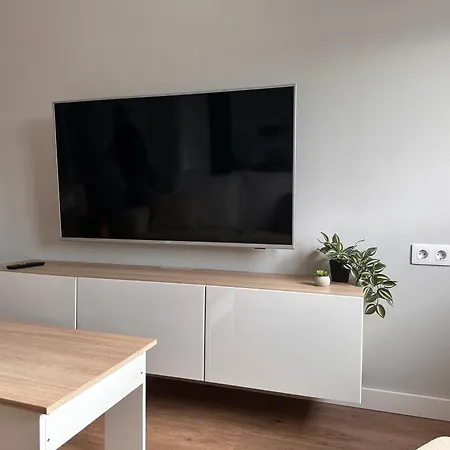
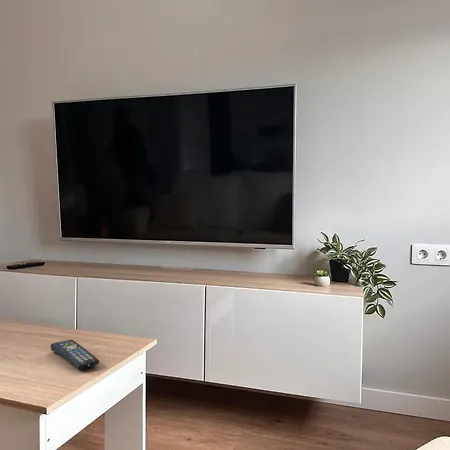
+ remote control [49,339,100,370]
